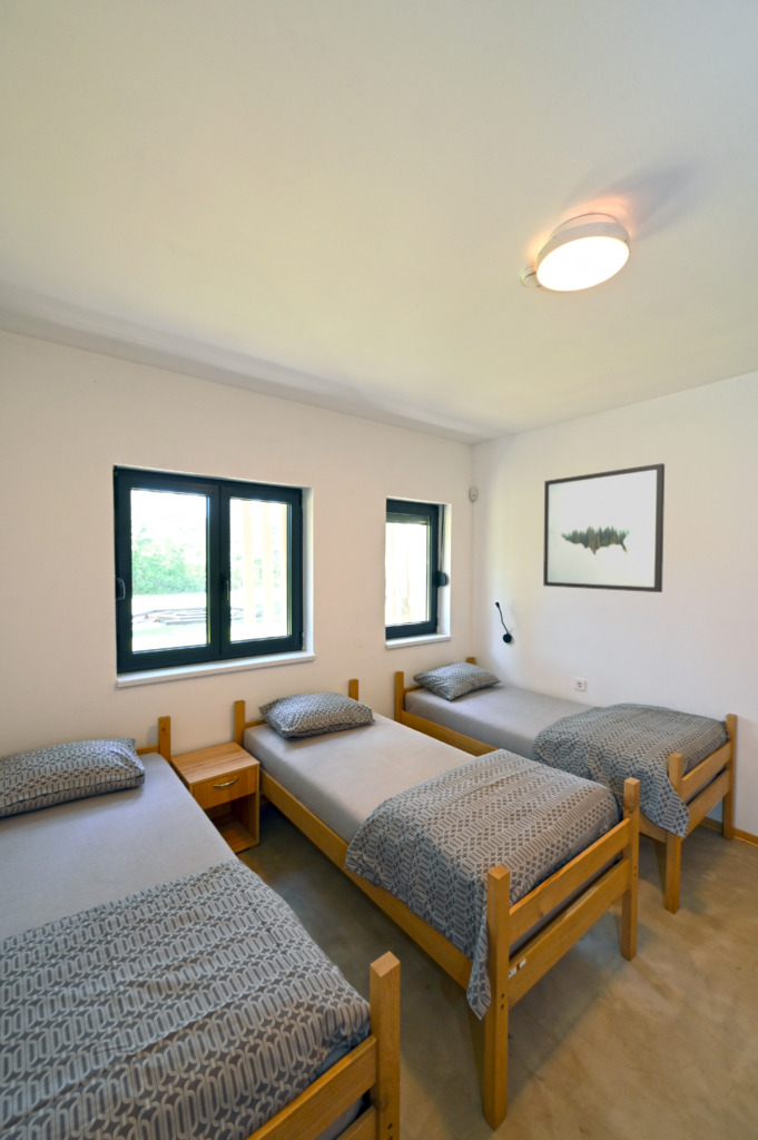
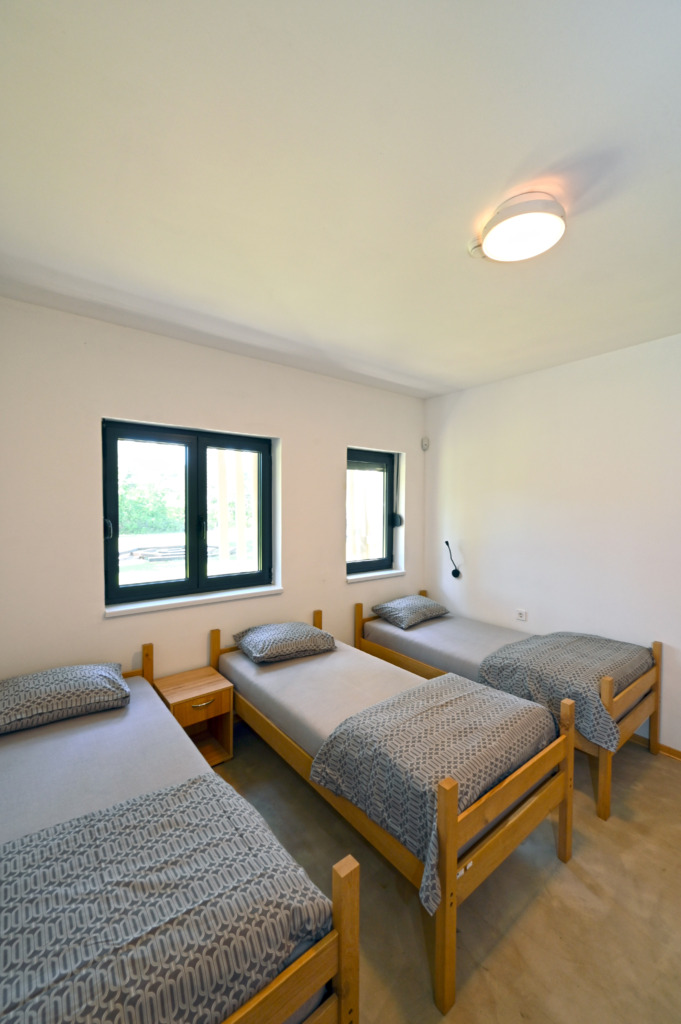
- wall art [542,462,666,593]
